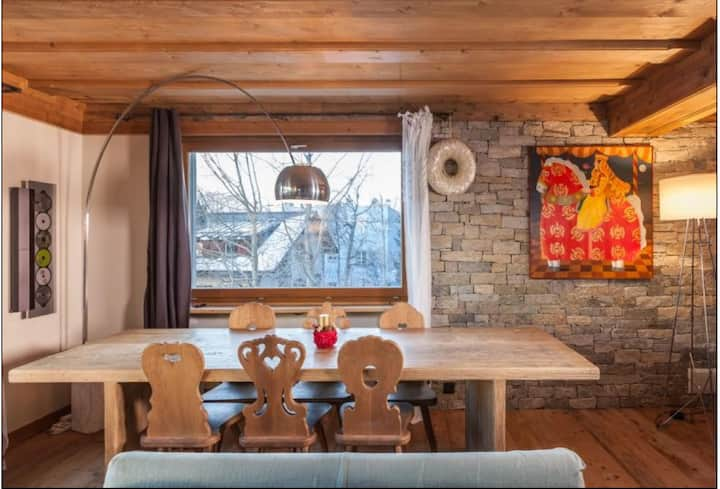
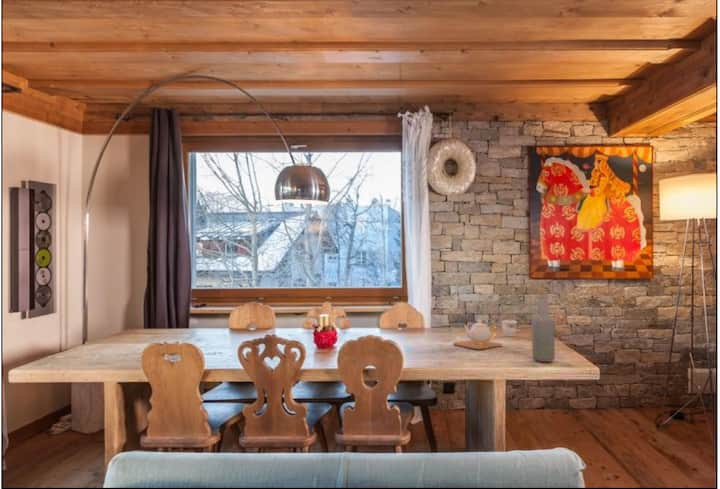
+ teapot [452,318,503,350]
+ bottle [531,291,556,363]
+ teacup [500,319,518,338]
